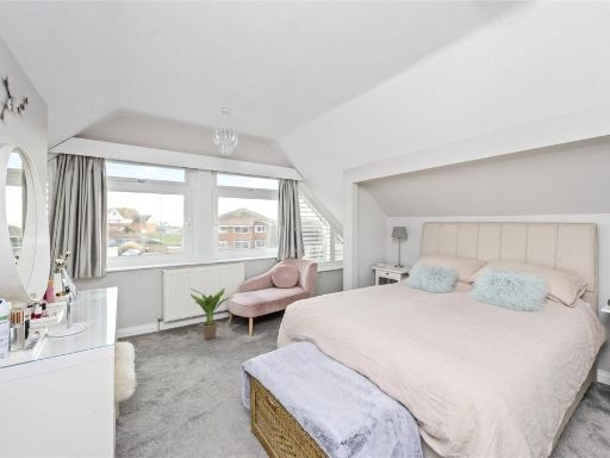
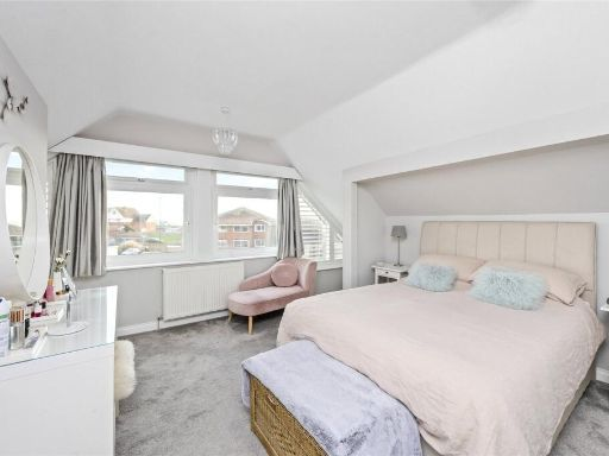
- potted plant [188,286,236,340]
